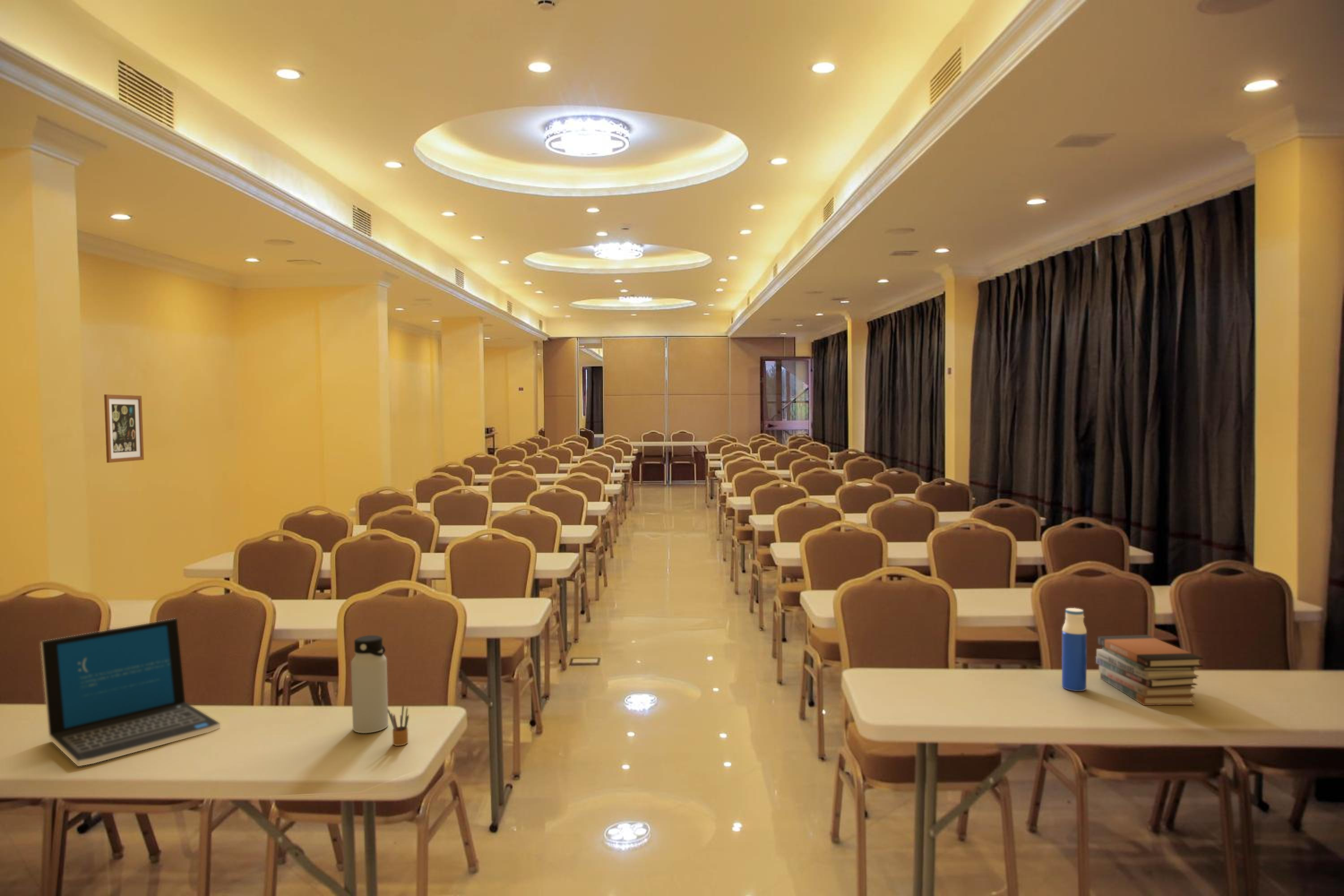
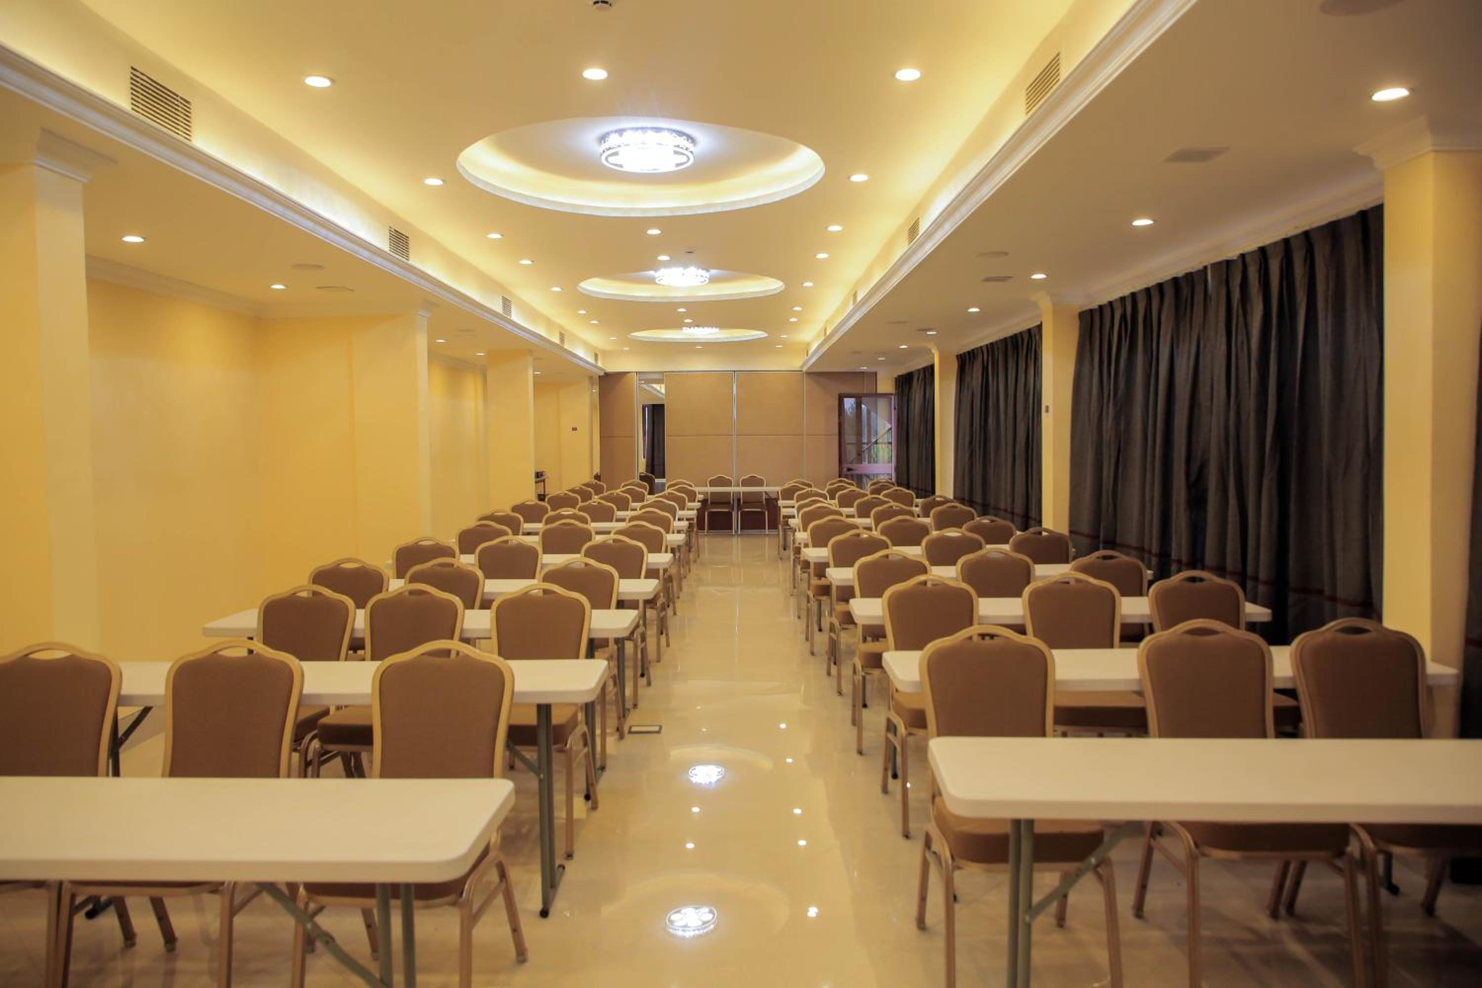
- pencil box [388,703,409,746]
- water bottle [350,635,389,734]
- book stack [1095,634,1204,706]
- water bottle [1061,607,1087,692]
- laptop [40,618,221,767]
- wall art [103,394,144,463]
